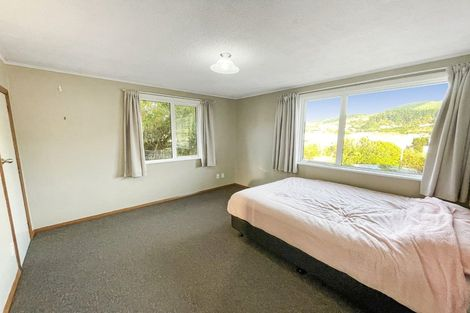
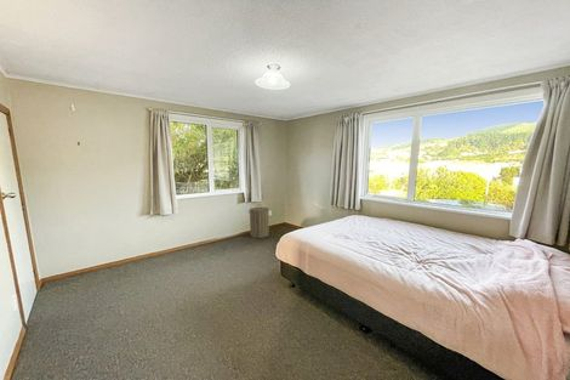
+ laundry hamper [247,203,270,239]
